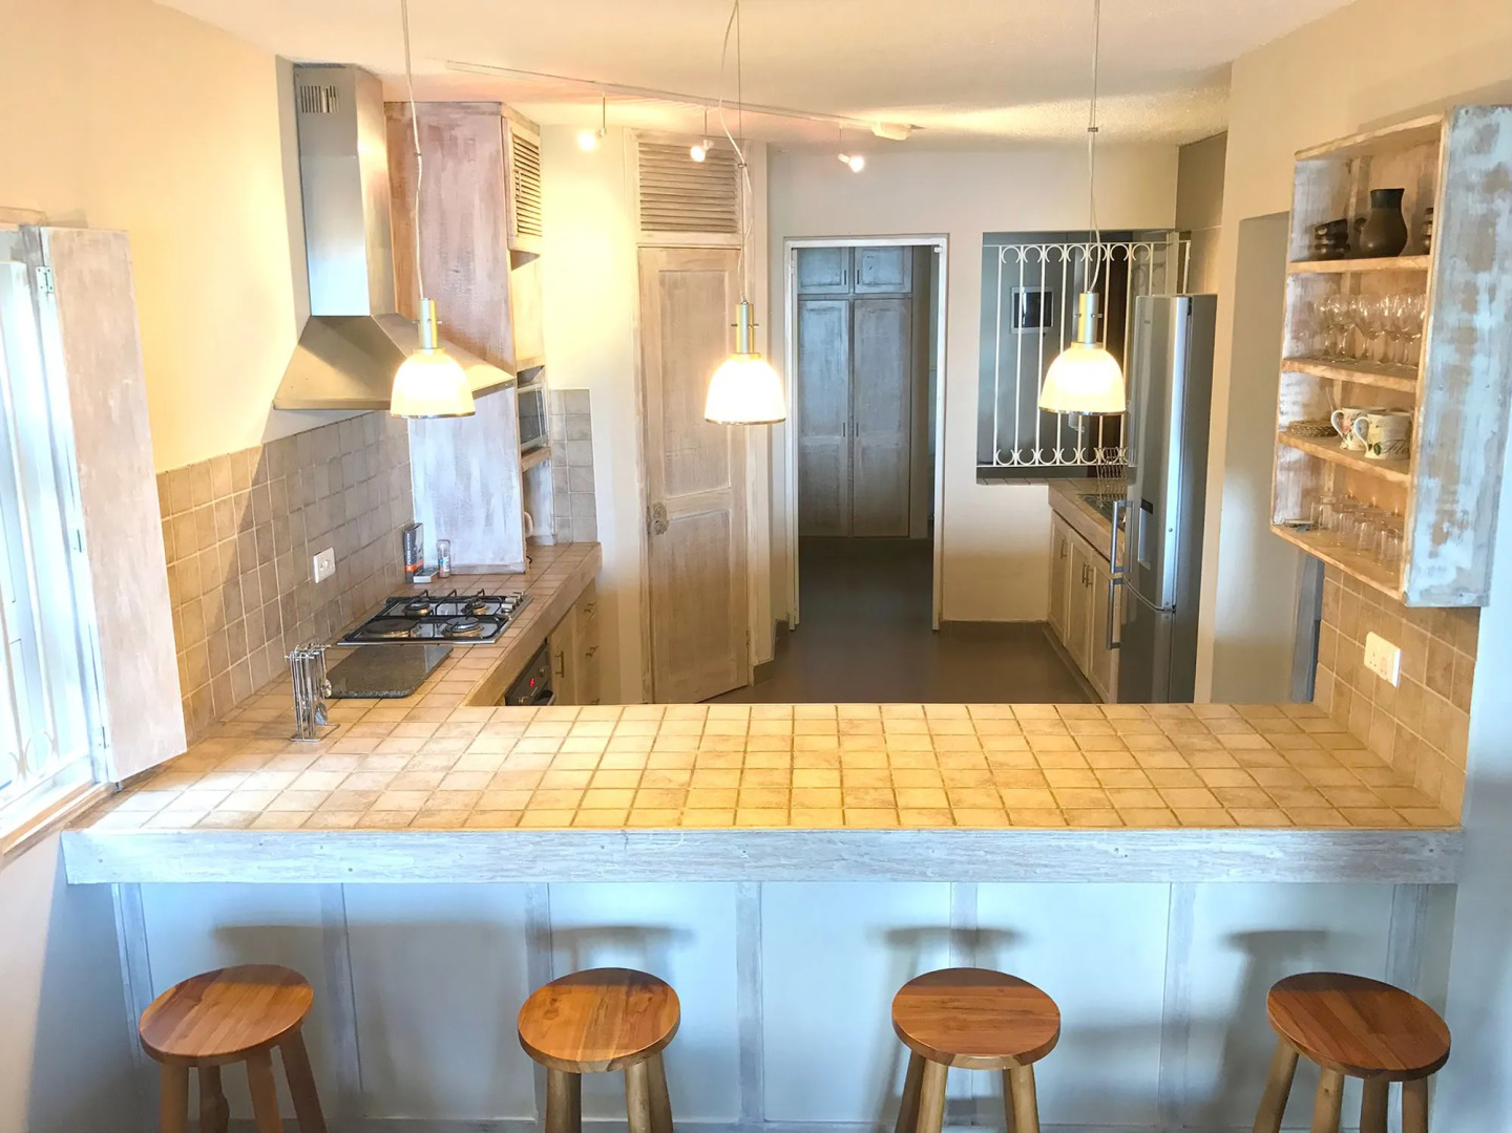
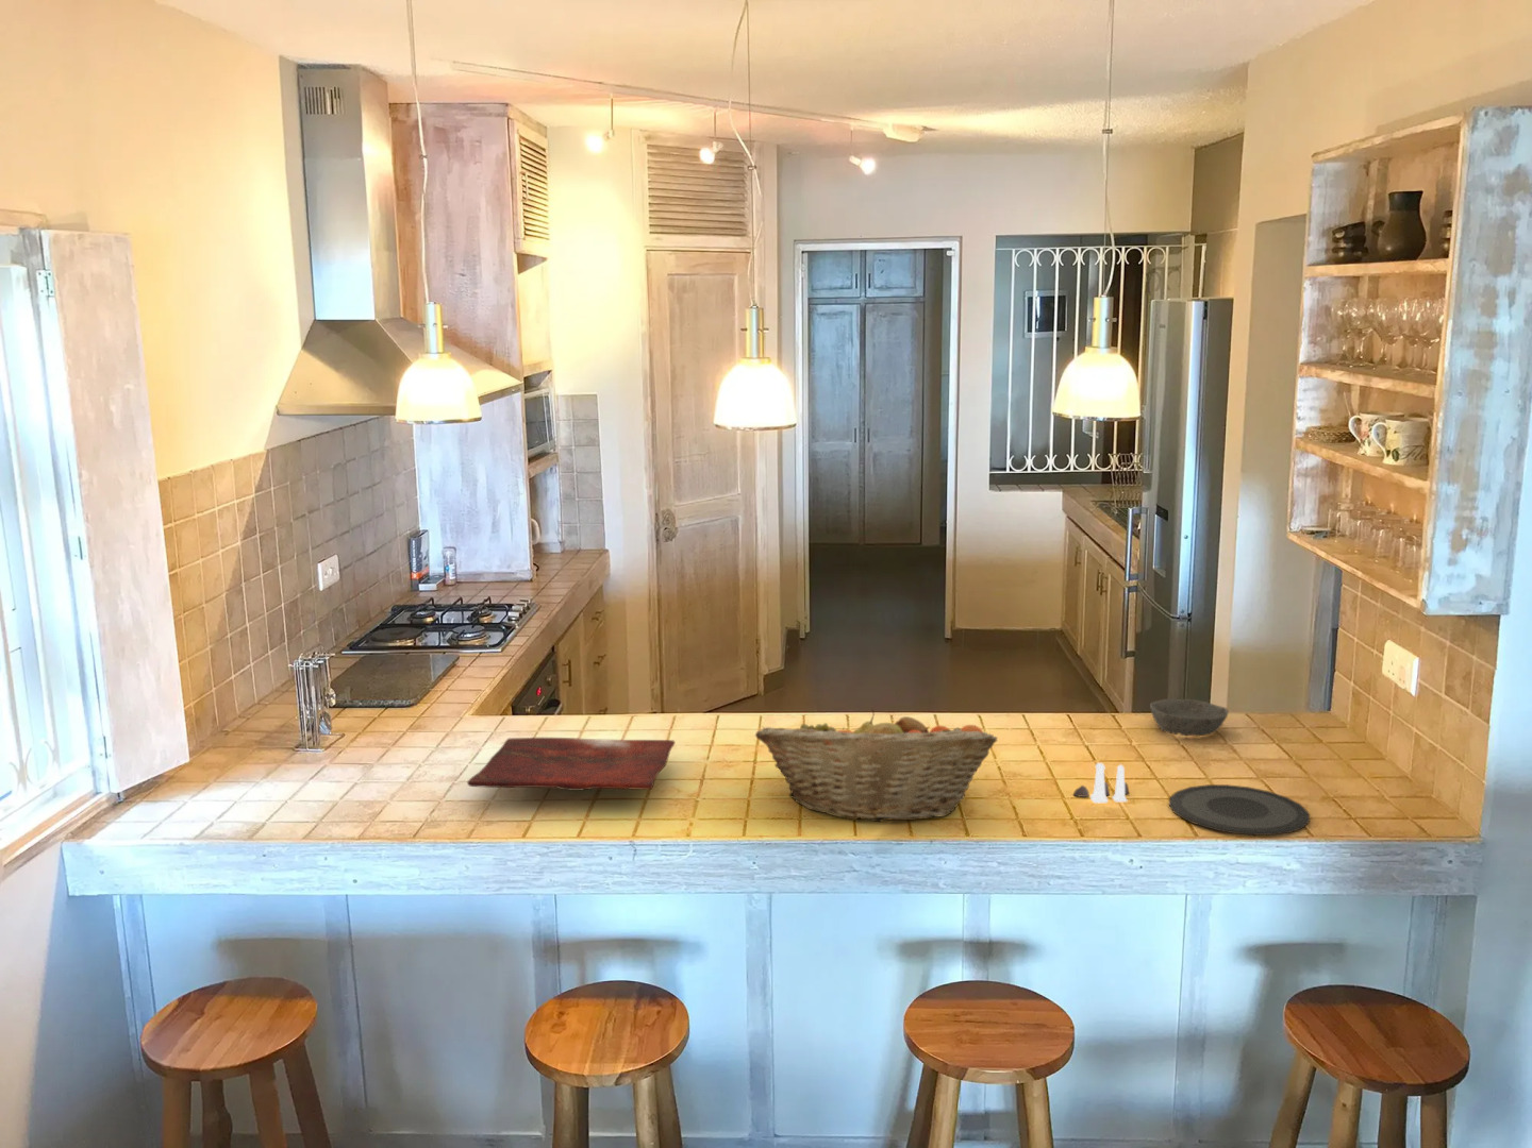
+ fruit basket [754,708,998,822]
+ bowl [1150,698,1230,737]
+ salt and pepper shaker set [1072,762,1130,804]
+ cutting board [466,737,676,792]
+ plate [1168,784,1311,837]
